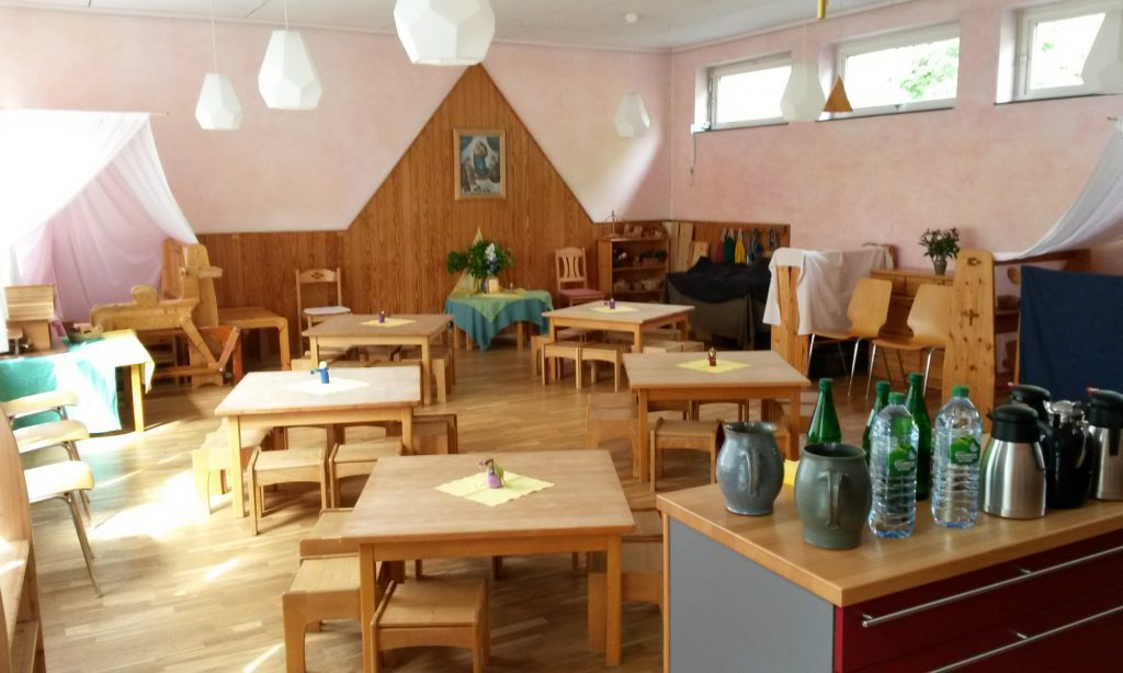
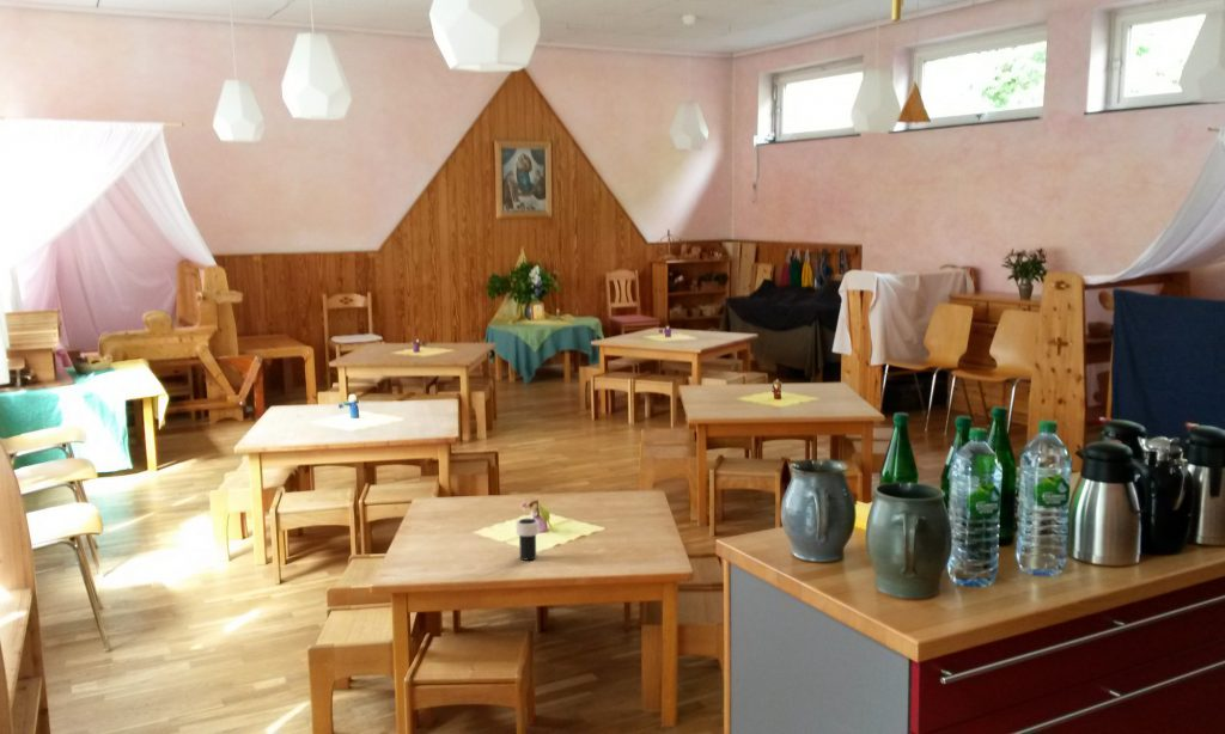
+ cup [514,518,541,561]
